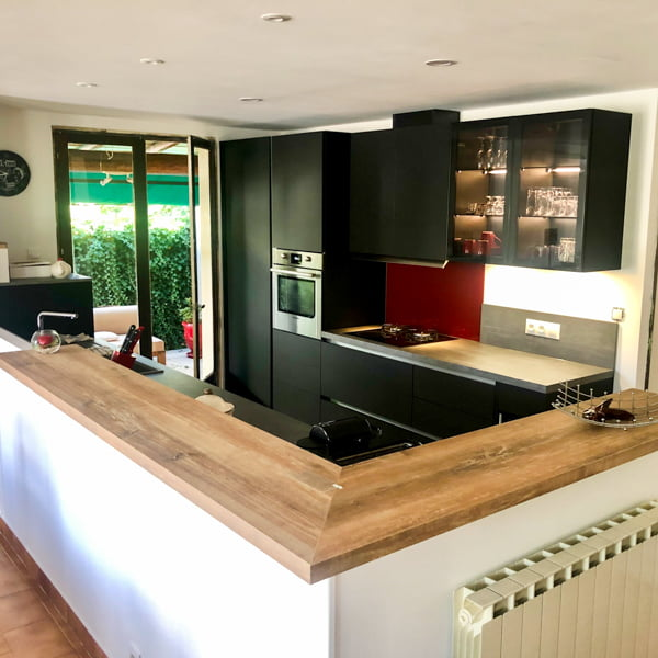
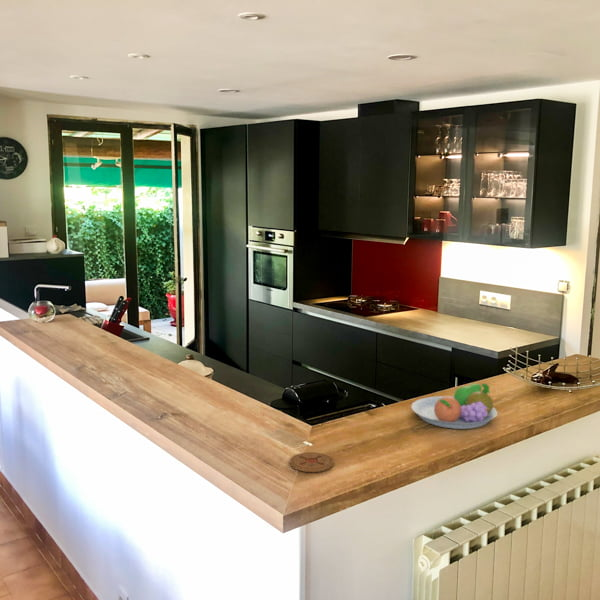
+ coaster [289,451,335,473]
+ fruit bowl [410,383,498,430]
